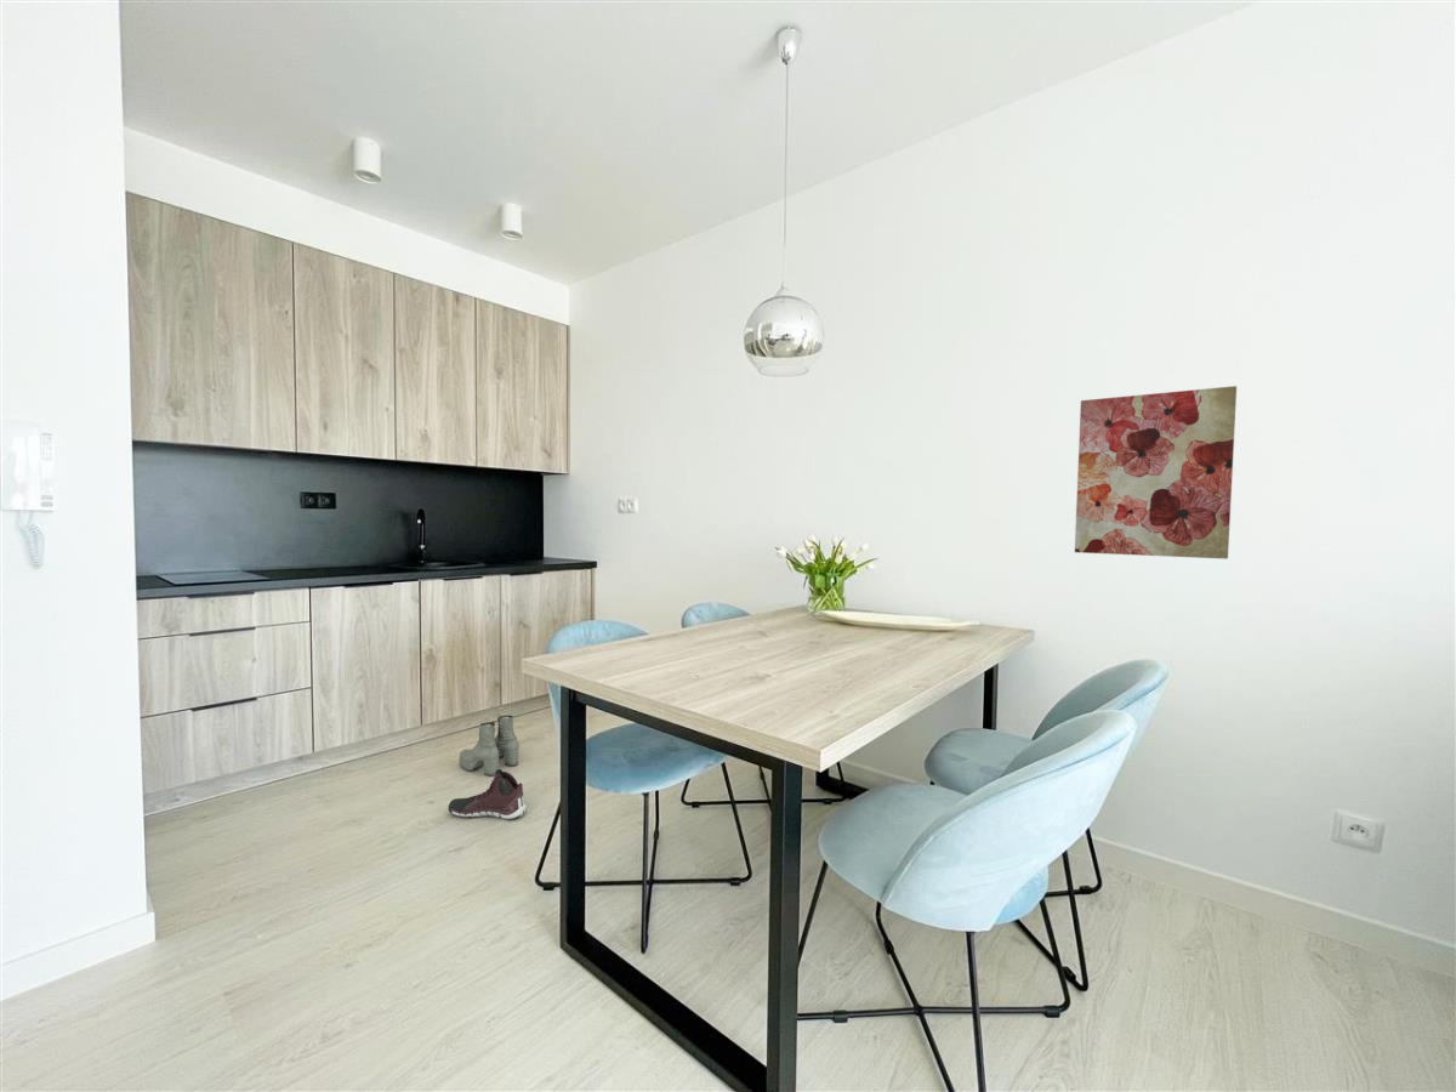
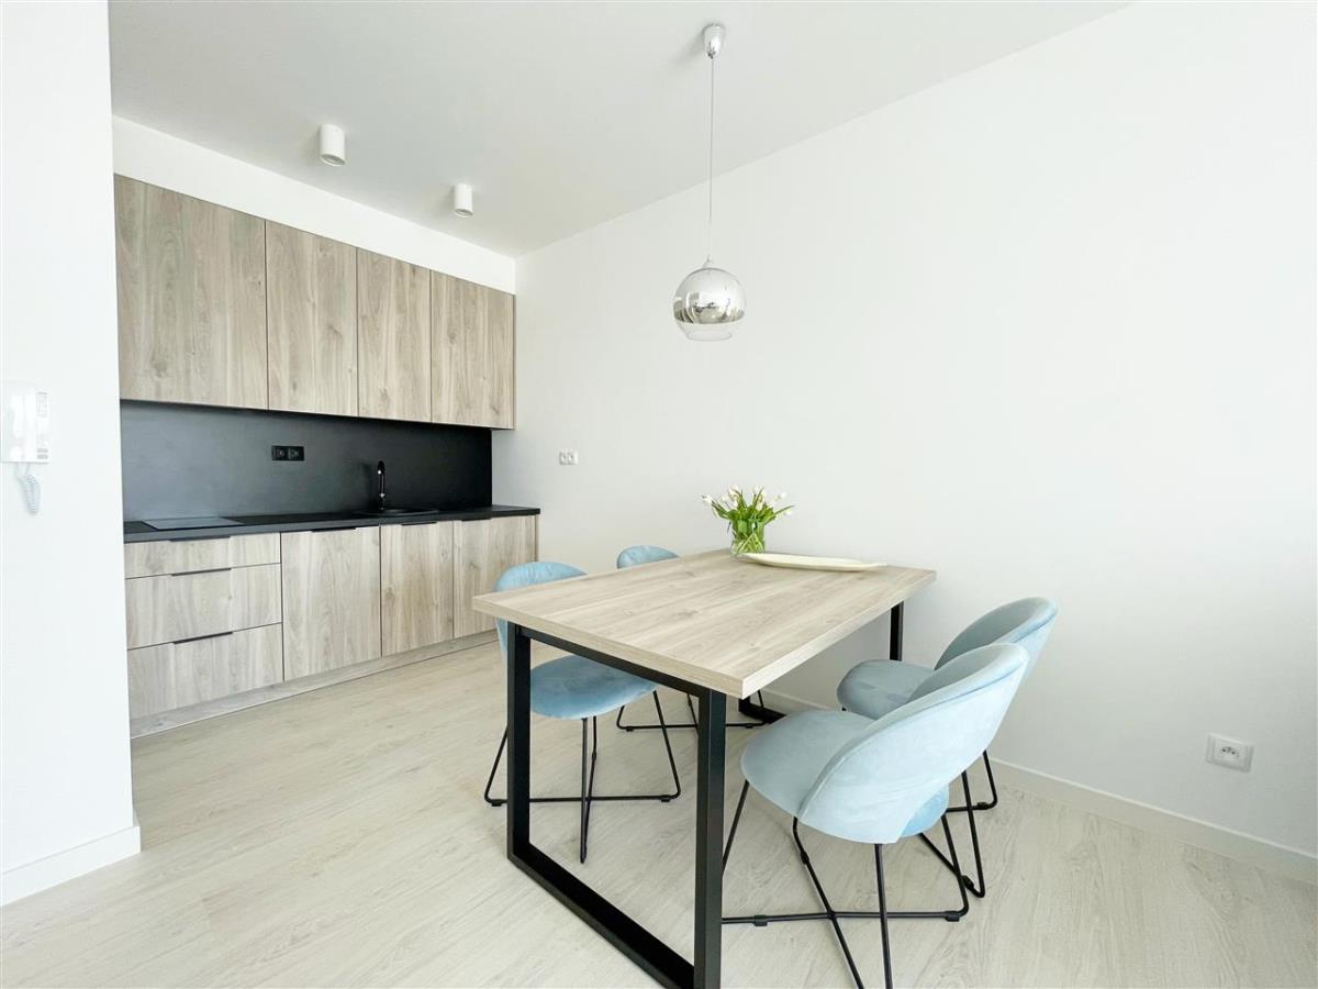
- wall art [1074,385,1238,561]
- sneaker [447,768,528,820]
- boots [459,713,521,777]
